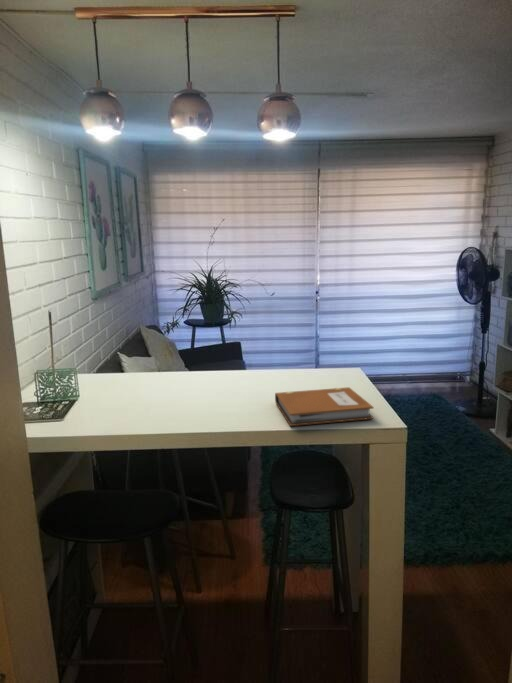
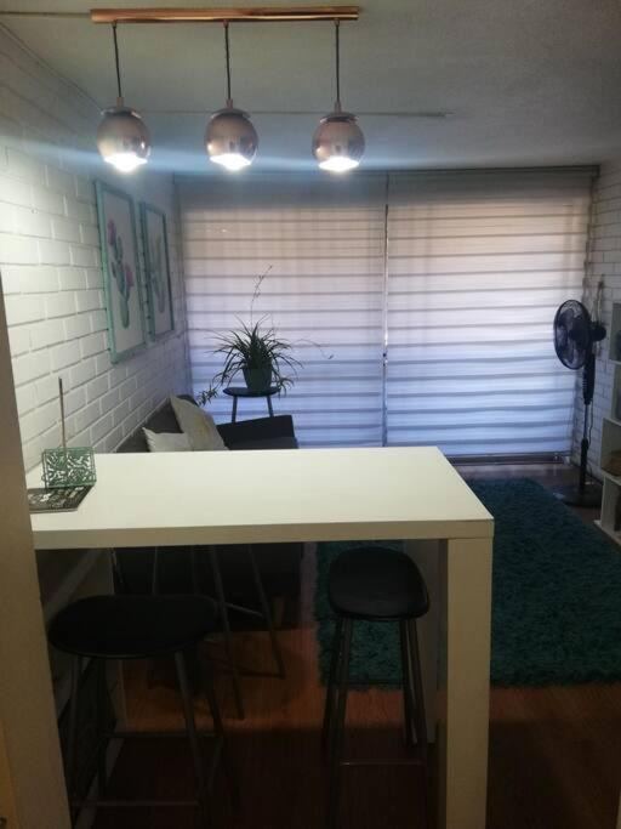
- notebook [274,386,374,427]
